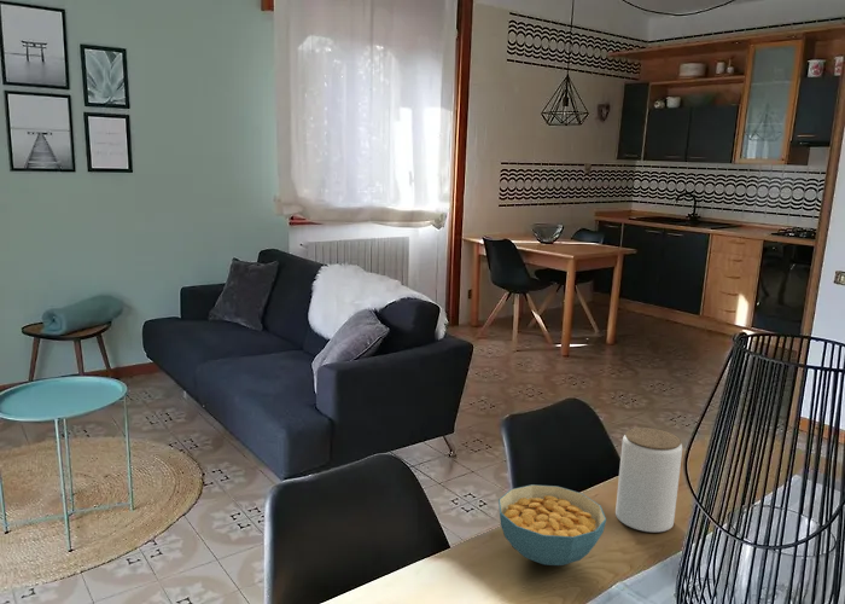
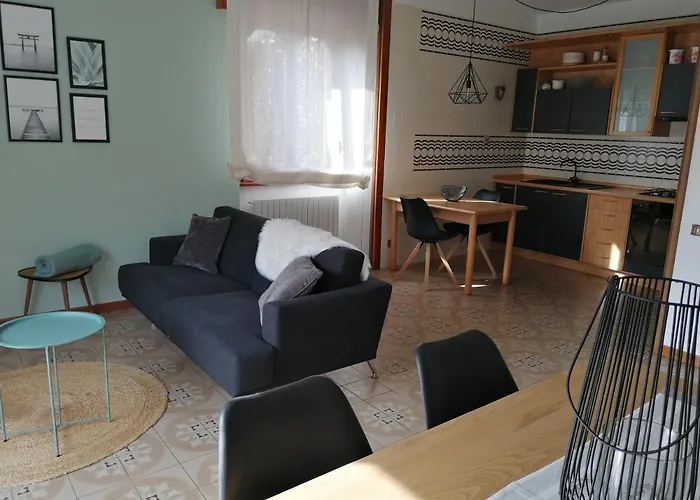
- cereal bowl [497,483,607,567]
- jar [614,426,683,533]
